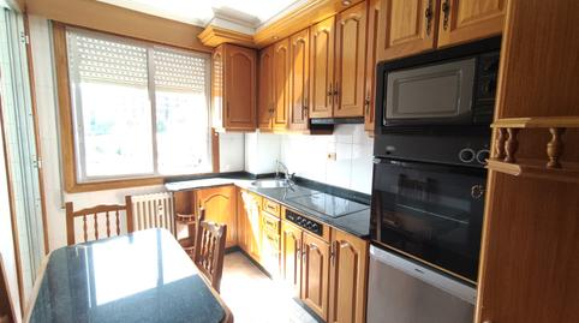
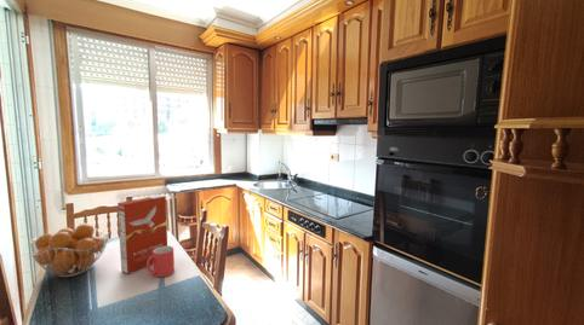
+ fruit basket [29,222,110,278]
+ mug [145,245,176,278]
+ cereal box [116,193,168,275]
